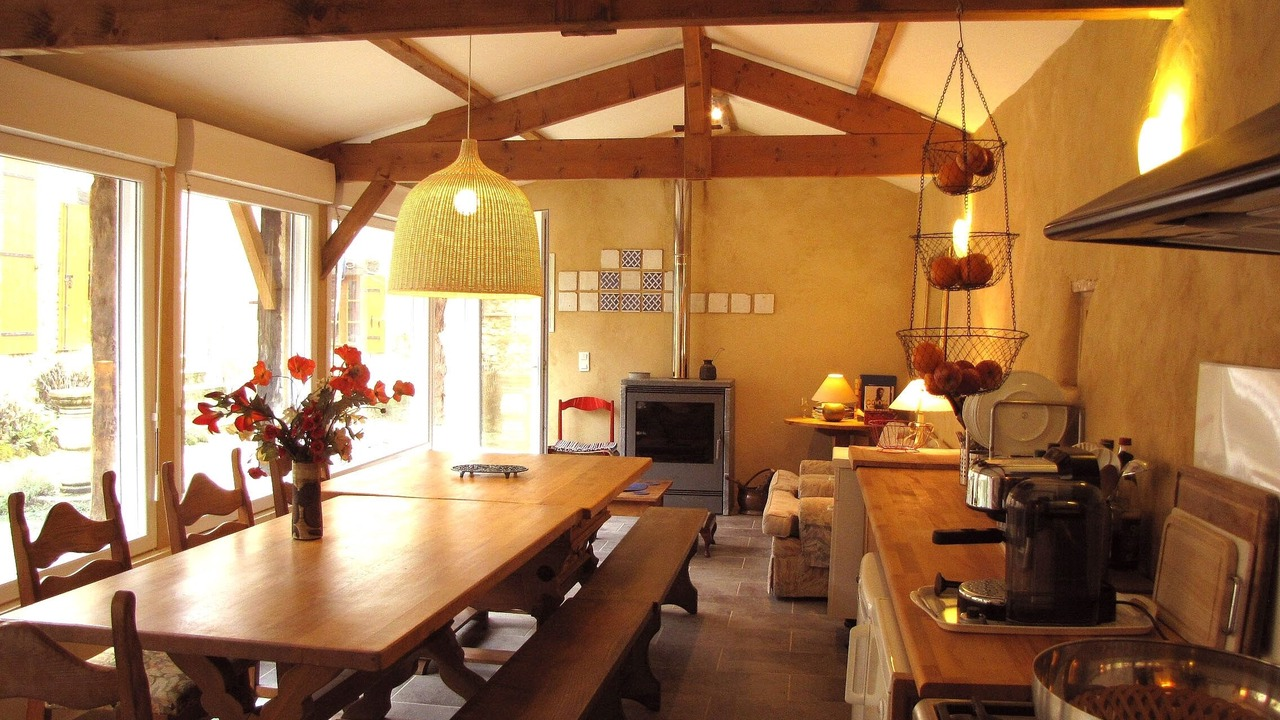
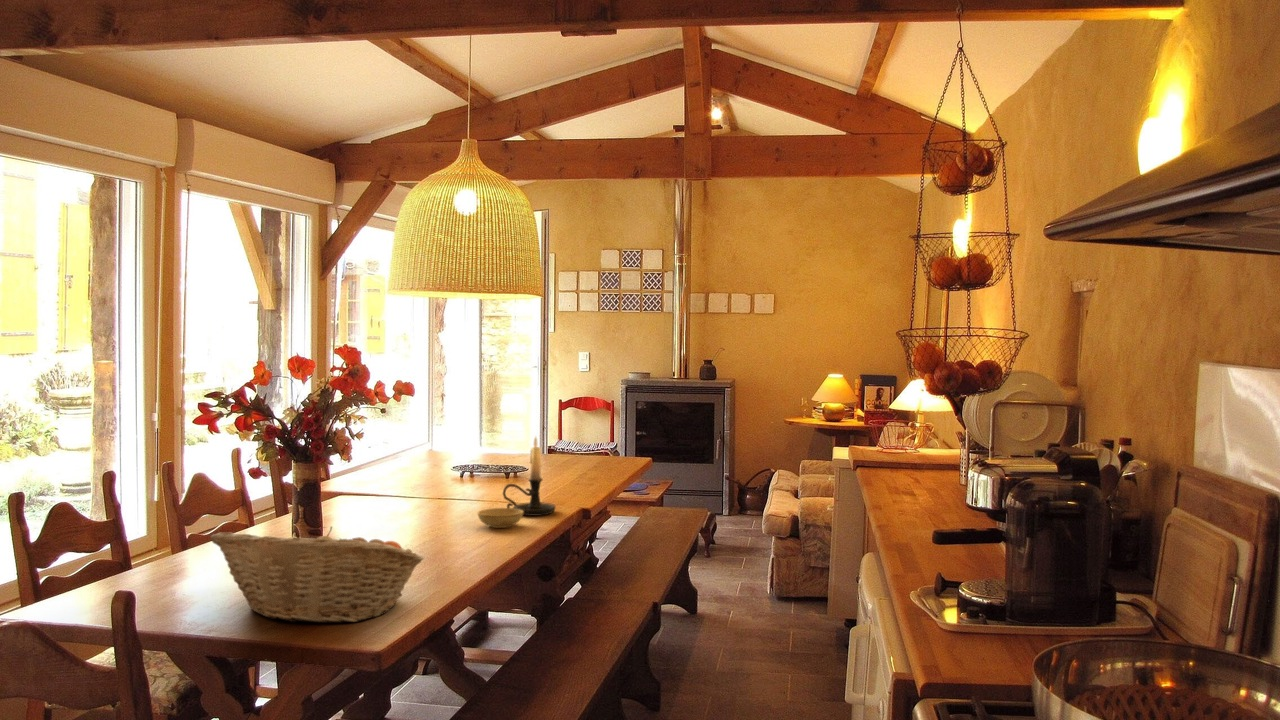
+ fruit basket [209,525,425,624]
+ bowl [477,507,524,529]
+ candle holder [502,434,557,517]
